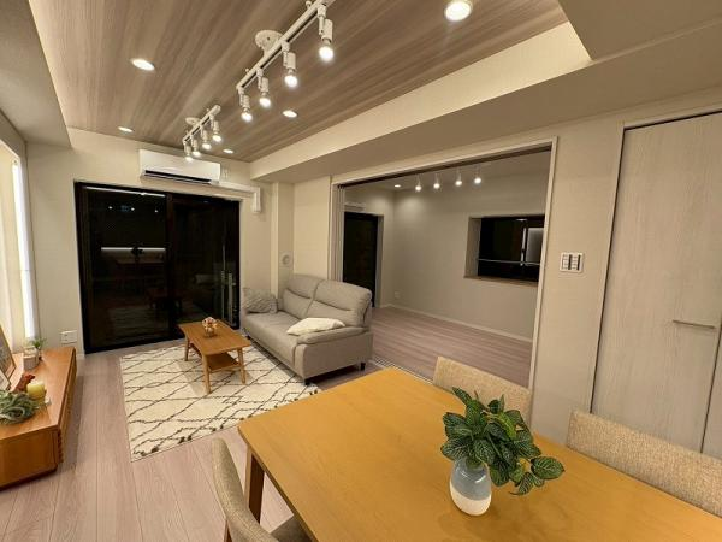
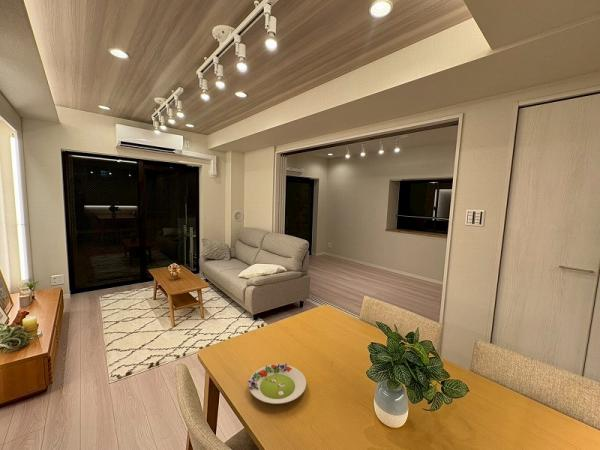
+ salad plate [247,362,307,405]
